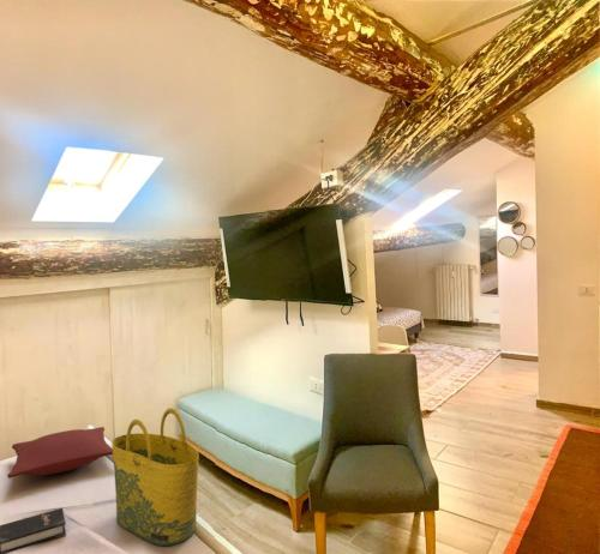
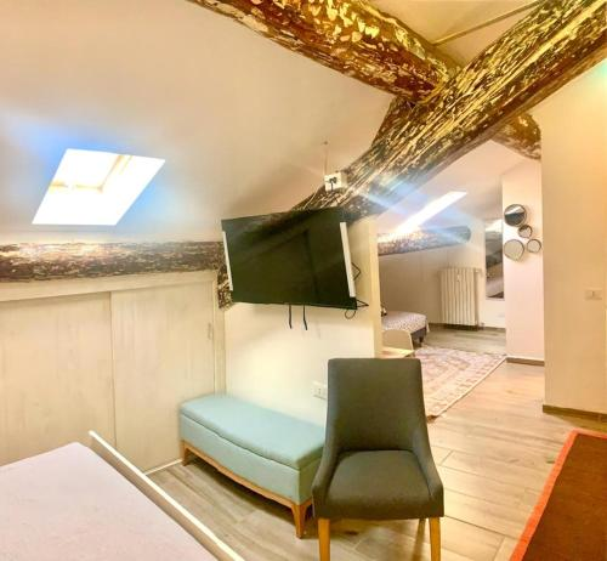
- hardback book [0,507,67,554]
- pillow [6,426,113,480]
- tote bag [110,407,200,547]
